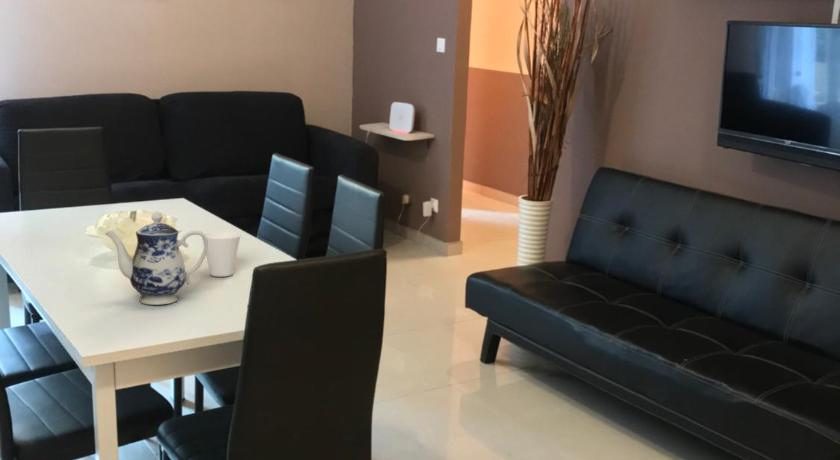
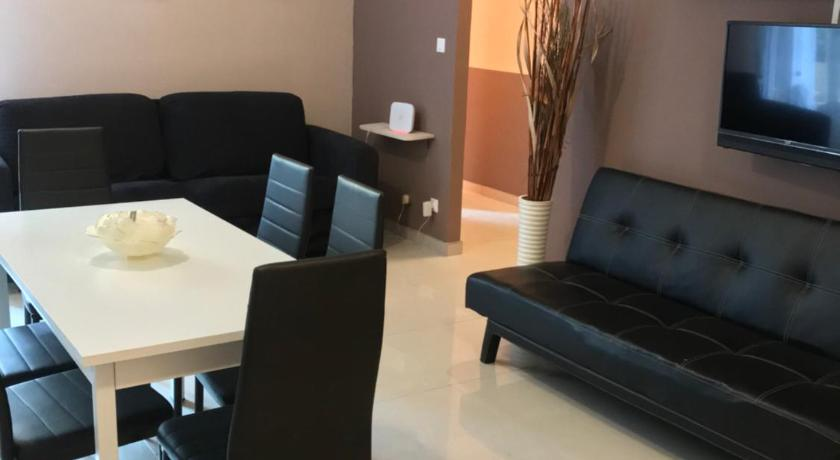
- cup [201,231,242,278]
- teapot [104,211,208,306]
